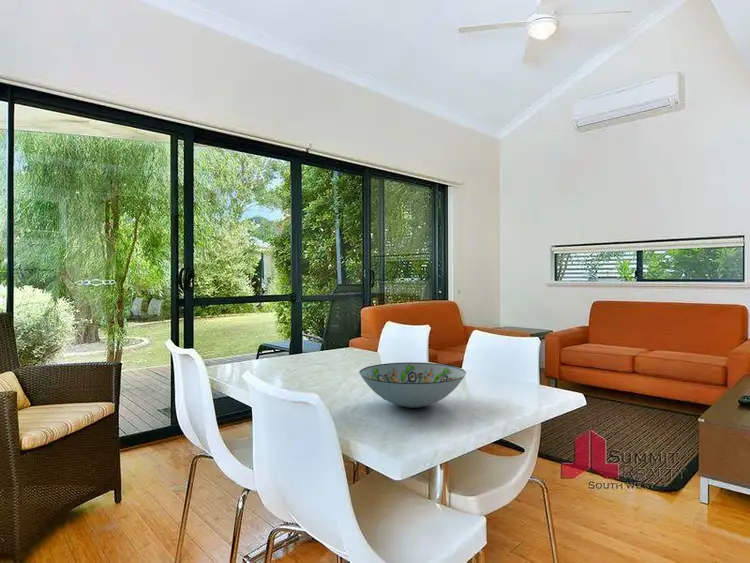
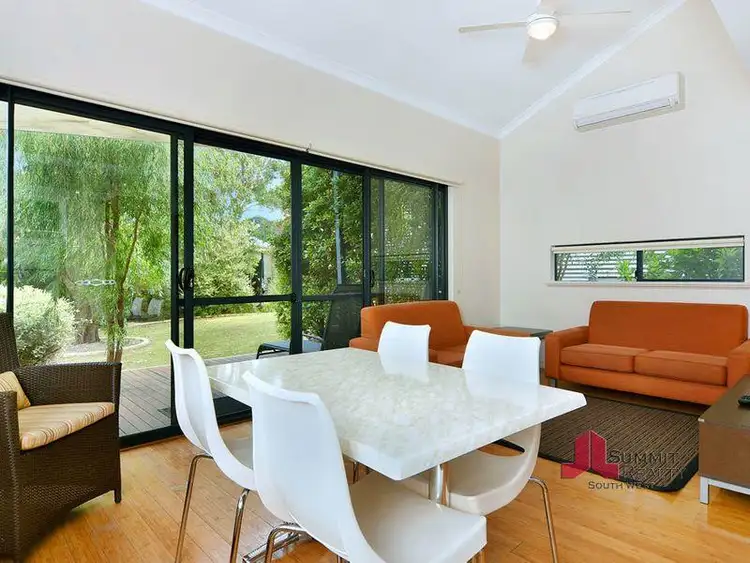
- decorative bowl [358,361,467,409]
